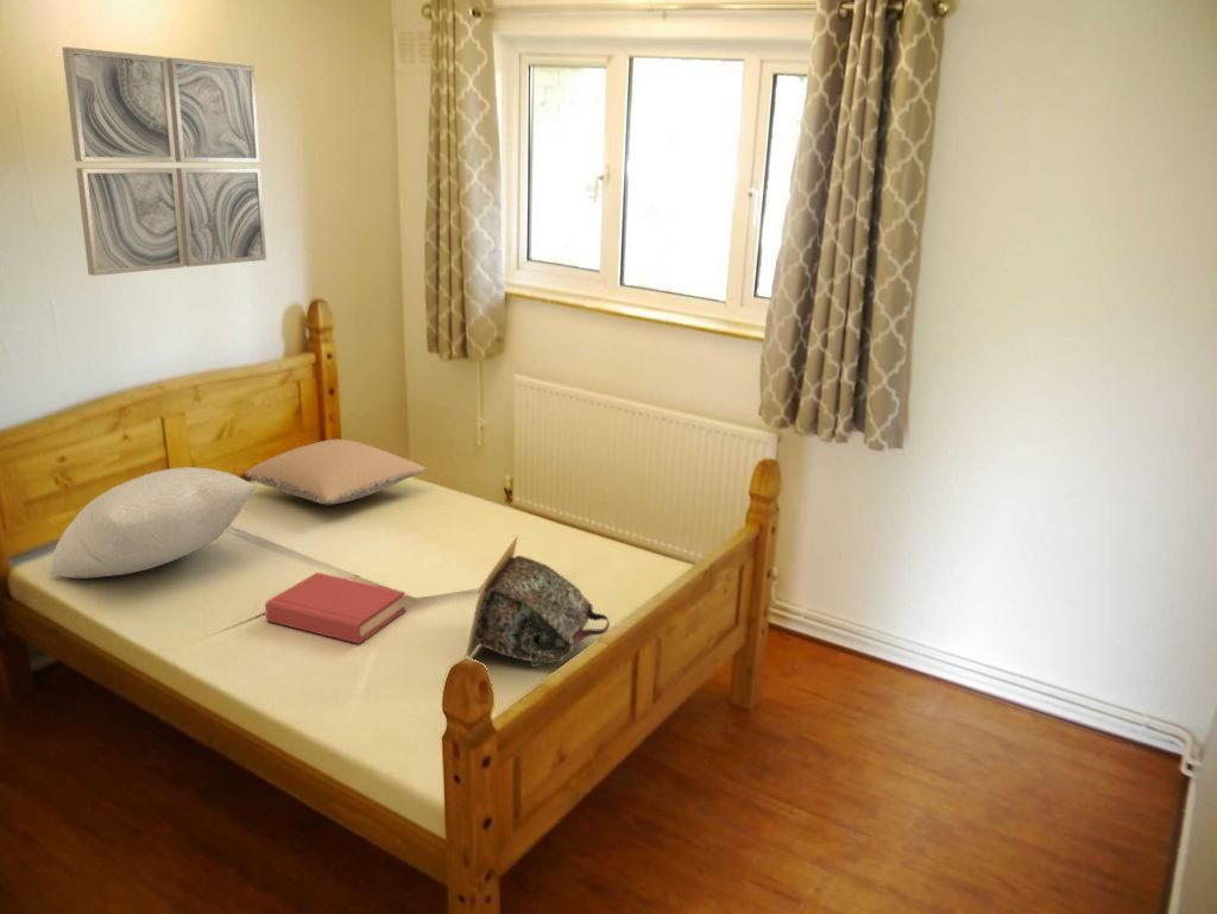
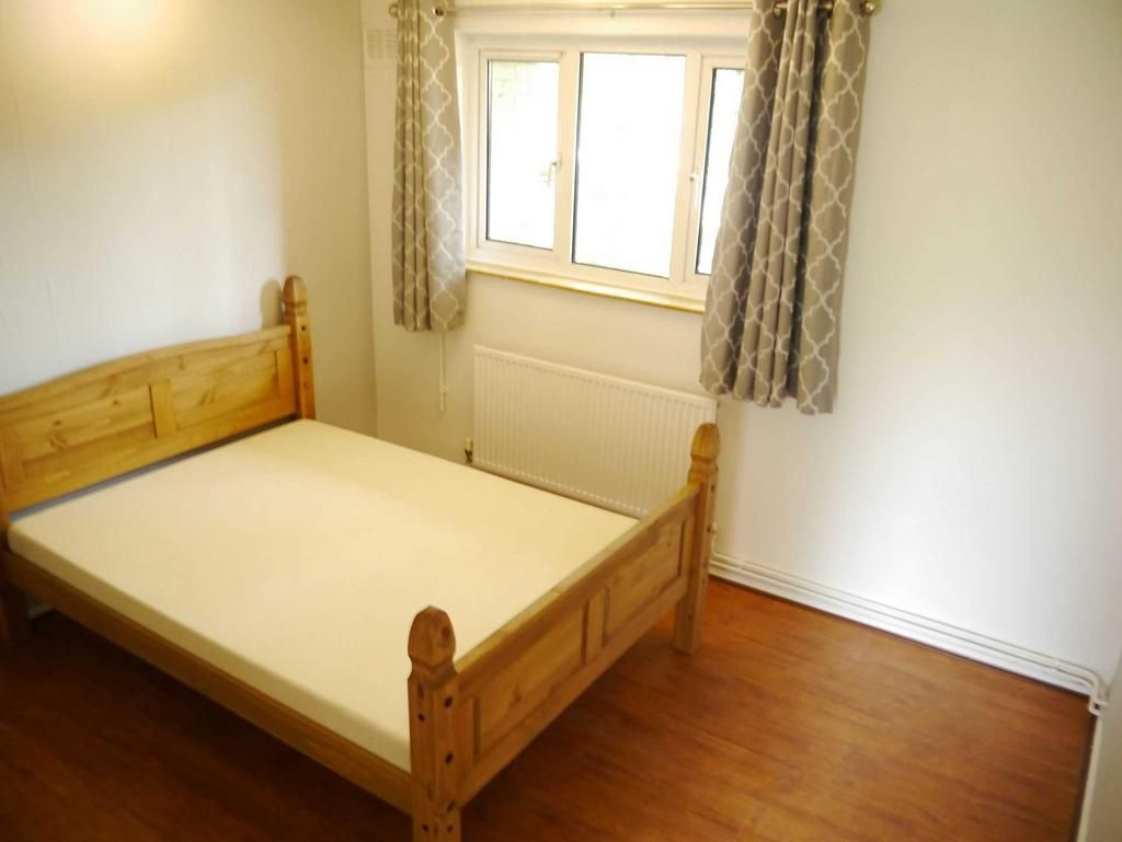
- tote bag [465,534,611,668]
- pillow [48,466,257,579]
- hardback book [264,572,406,645]
- pillow [244,439,427,505]
- wall art [61,46,267,277]
